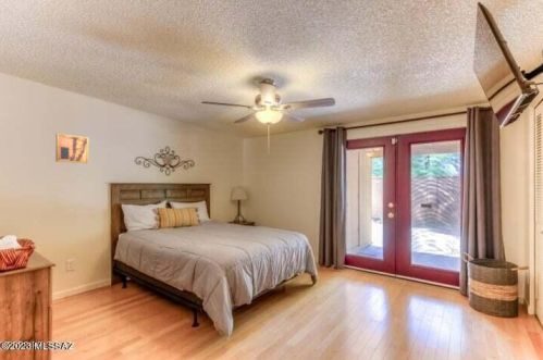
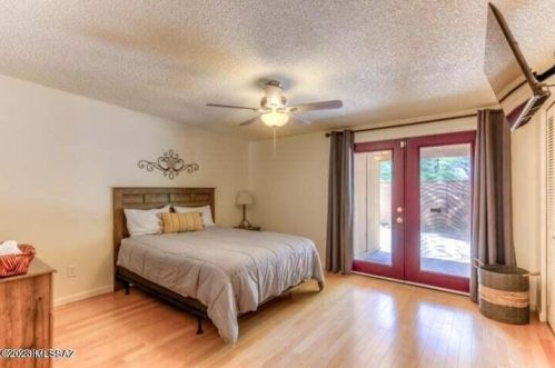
- wall art [54,133,89,164]
